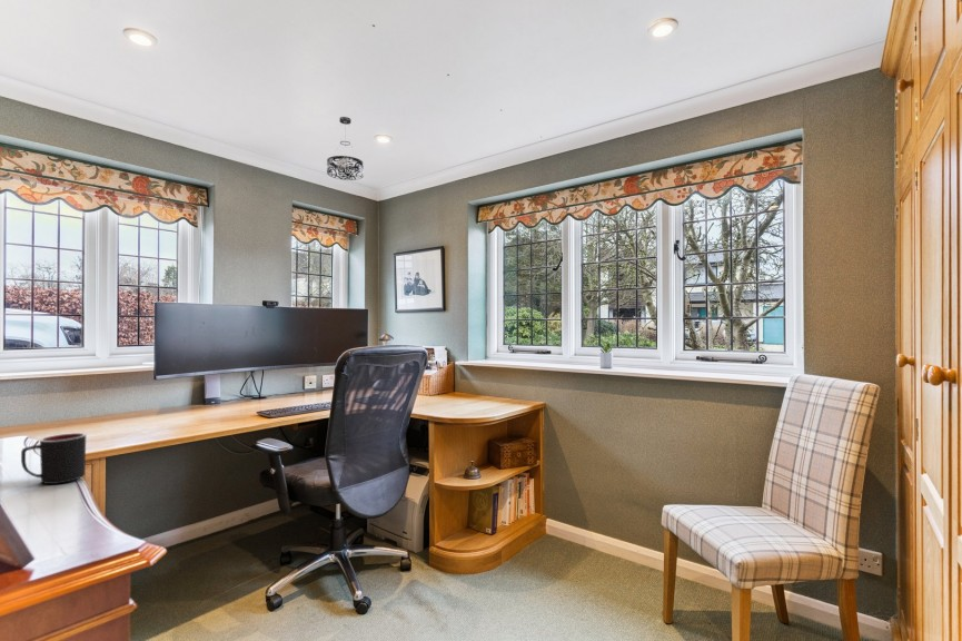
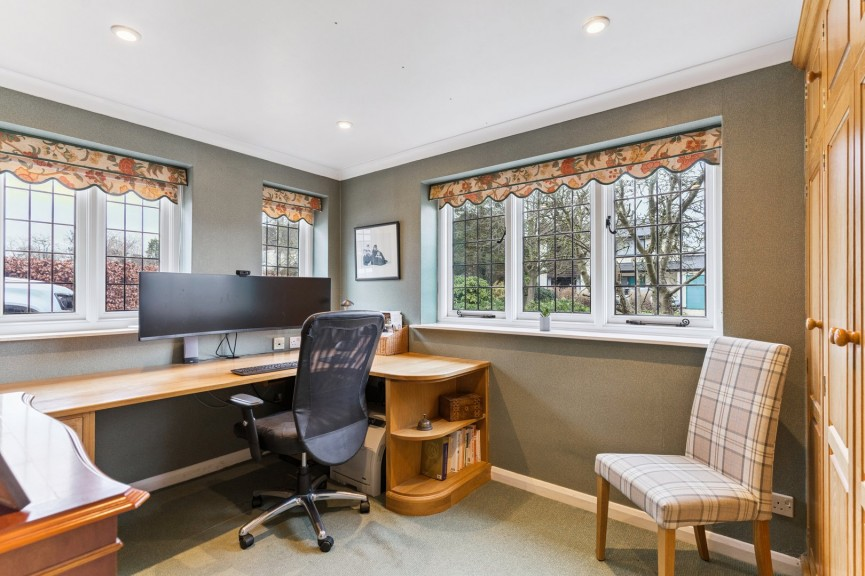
- pendant light [326,116,365,181]
- mug [20,432,87,485]
